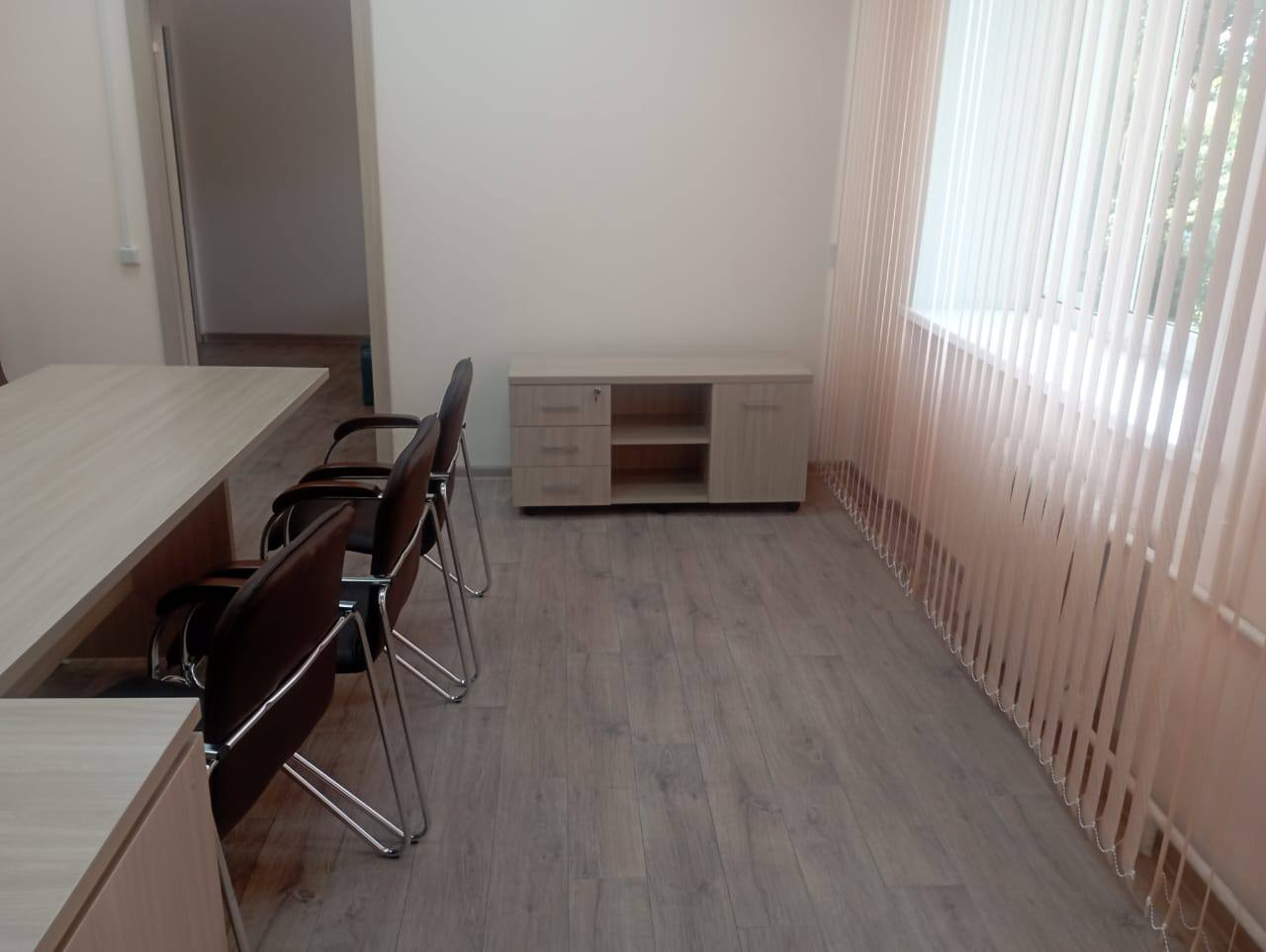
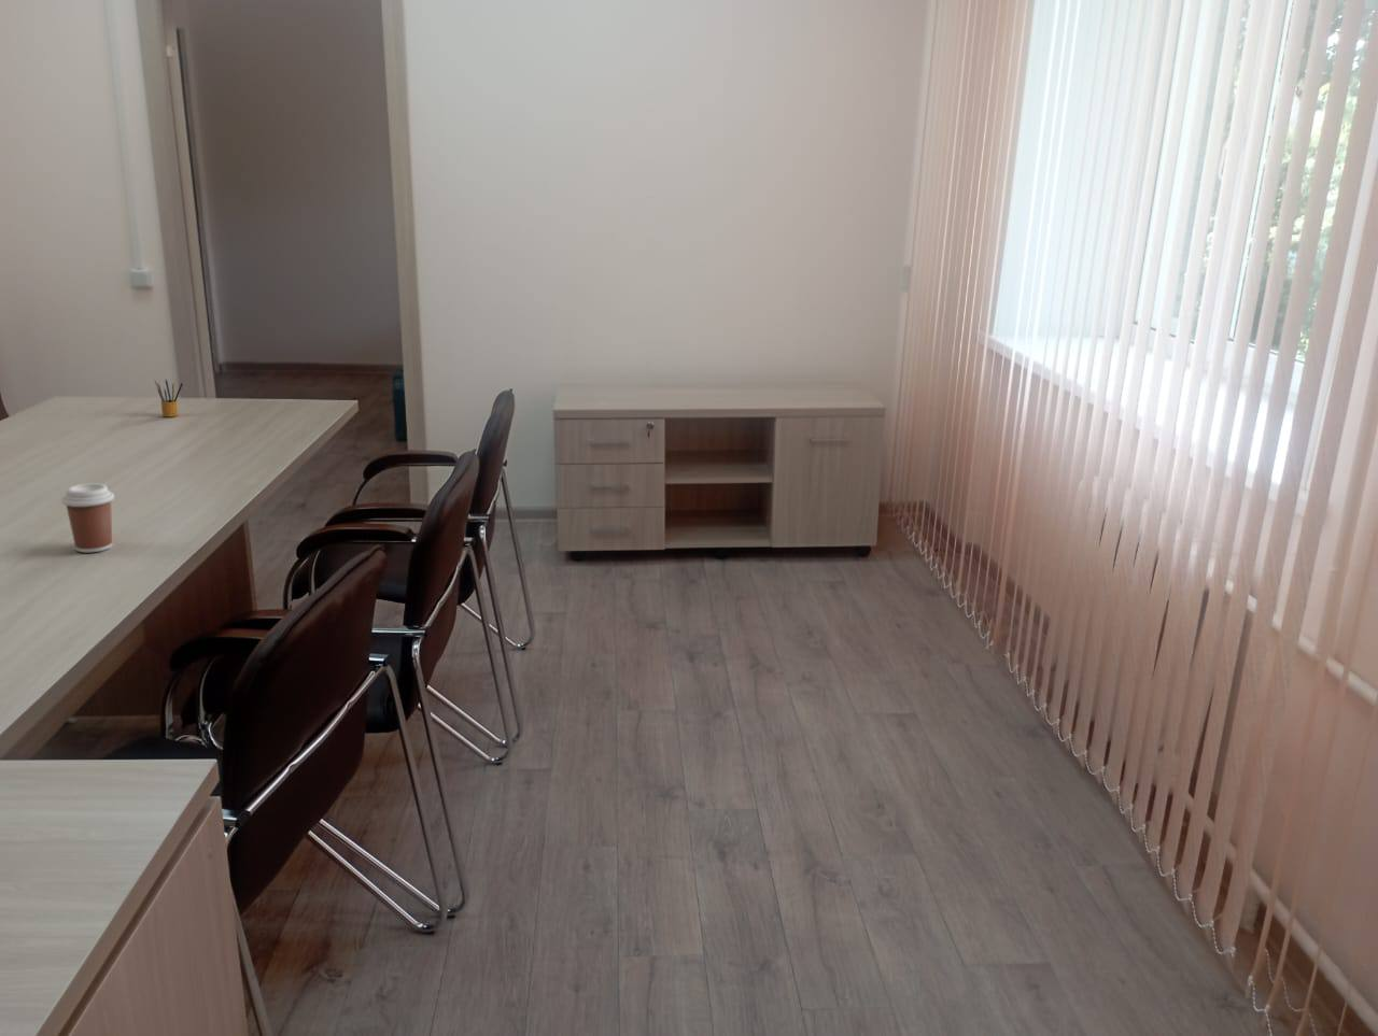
+ pencil box [153,378,184,418]
+ coffee cup [60,482,115,553]
